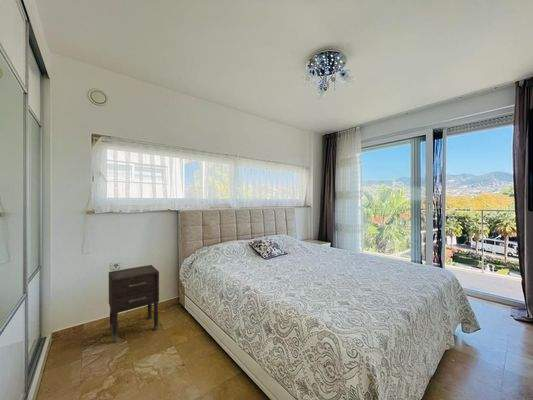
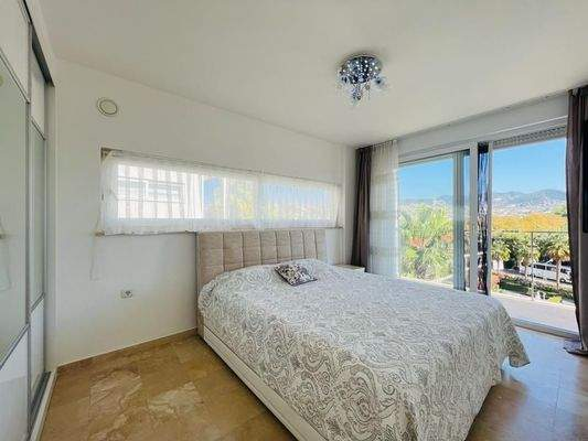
- nightstand [108,264,160,344]
